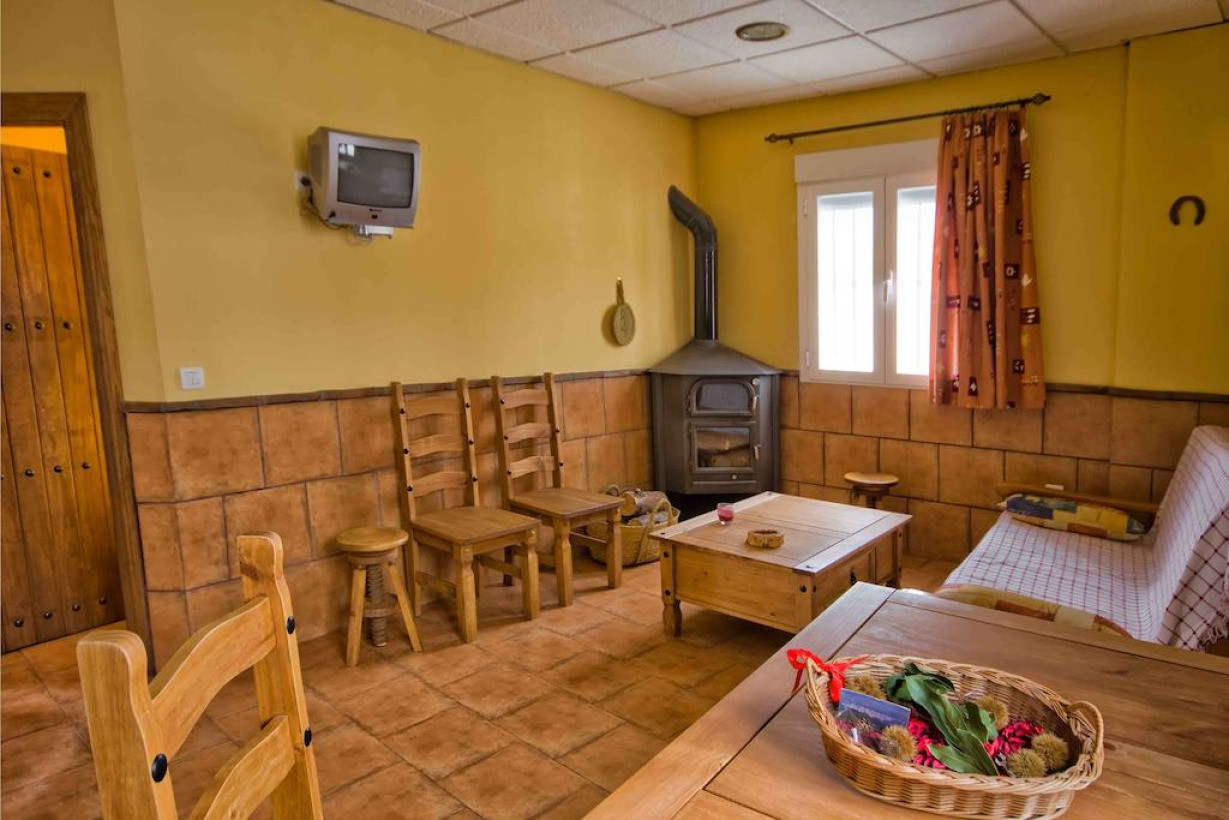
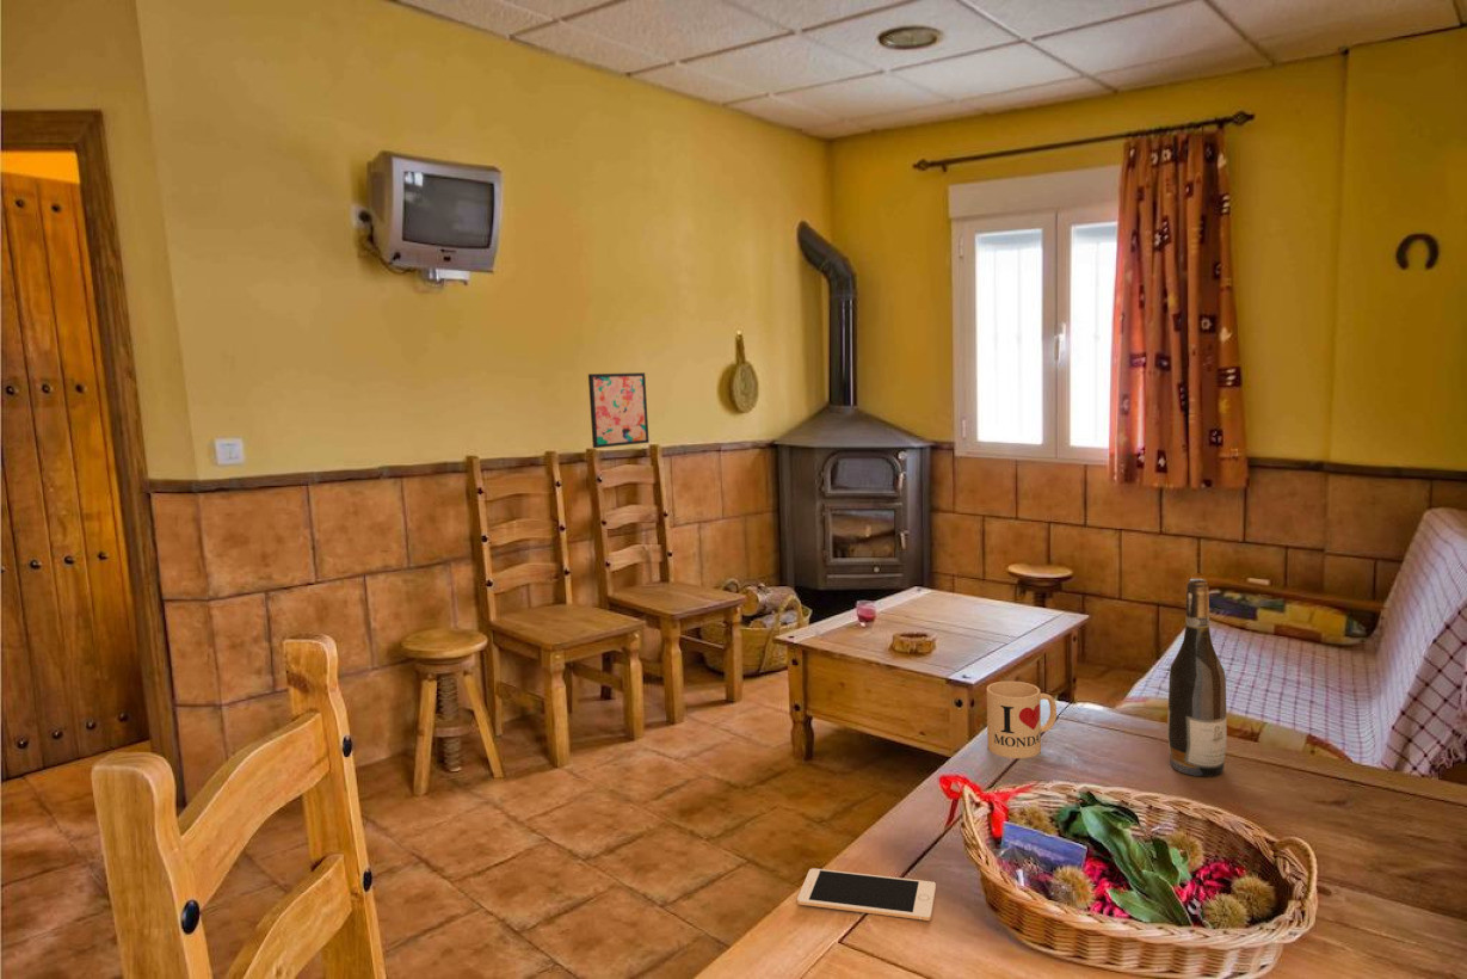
+ cell phone [796,868,937,922]
+ mug [986,681,1058,759]
+ wine bottle [1166,578,1228,777]
+ wall art [587,371,651,449]
